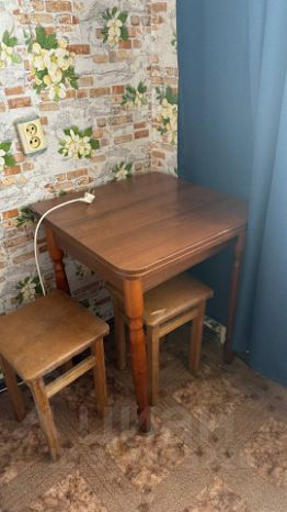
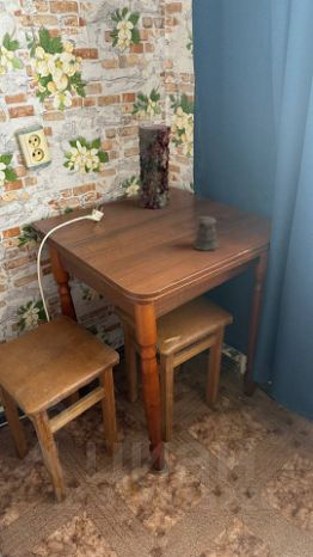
+ pepper shaker [191,215,229,252]
+ vase [136,123,173,210]
